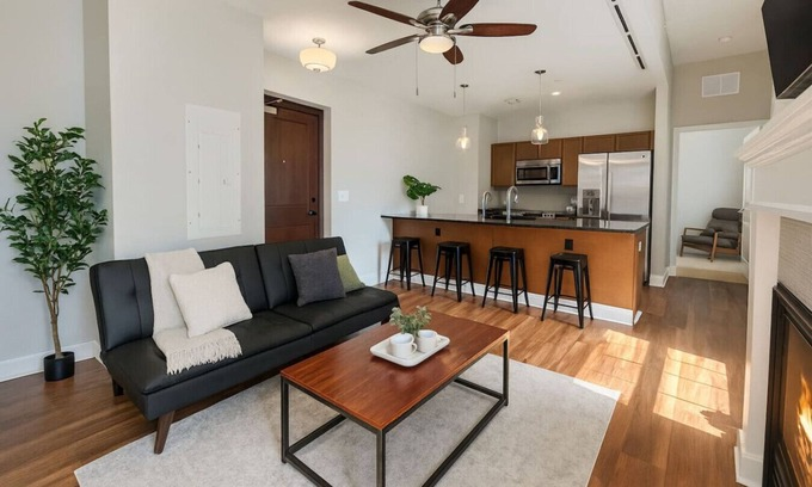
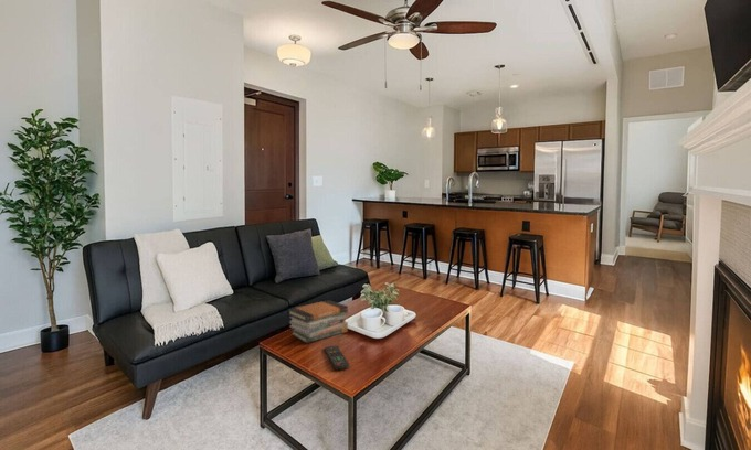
+ book stack [287,299,349,344]
+ remote control [324,345,350,371]
